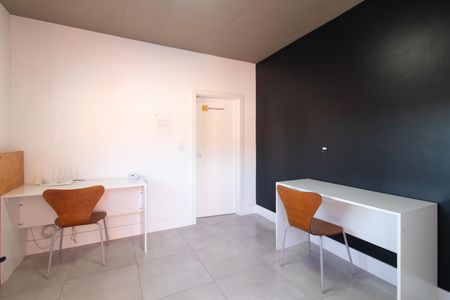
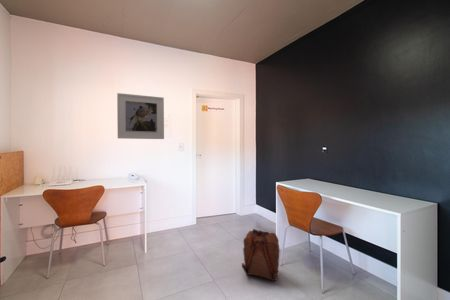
+ backpack [241,228,281,282]
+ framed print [116,92,165,140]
